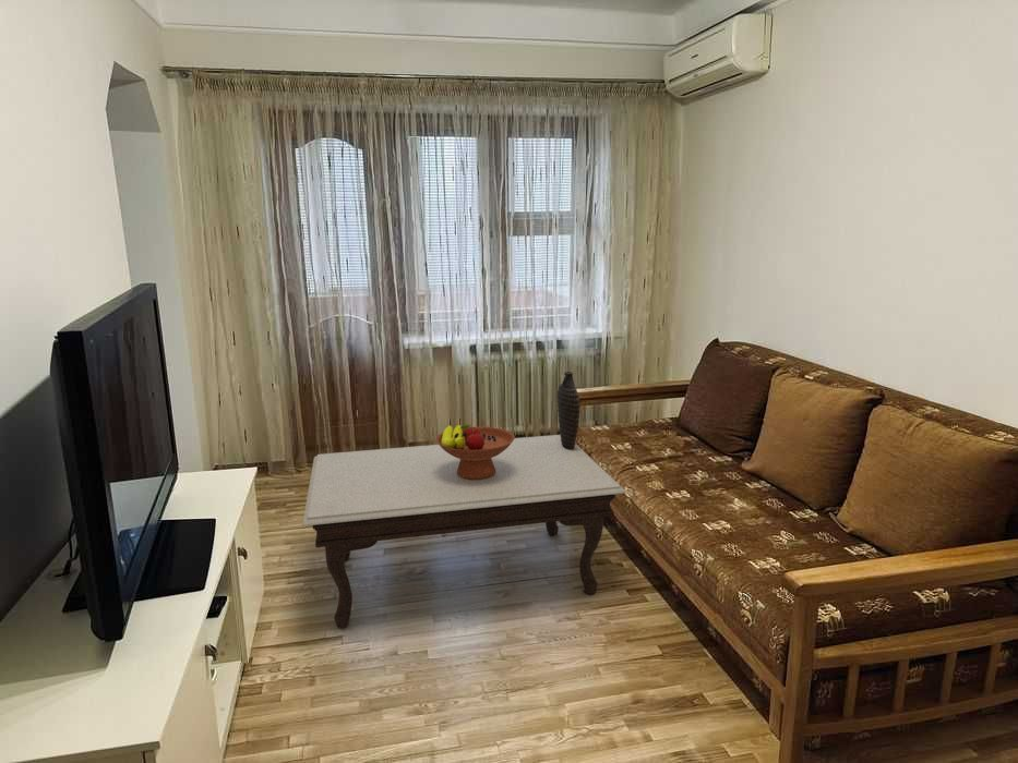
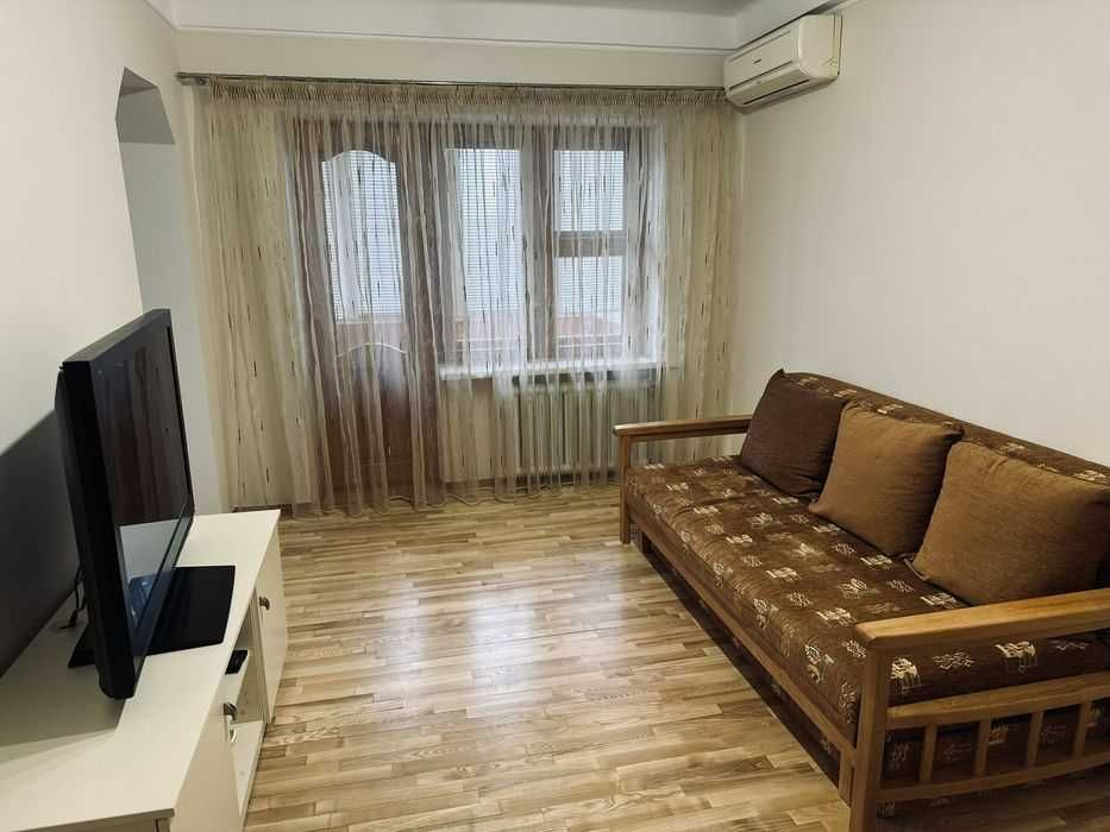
- coffee table [301,434,627,629]
- decorative vase [556,371,582,449]
- fruit bowl [434,423,516,480]
